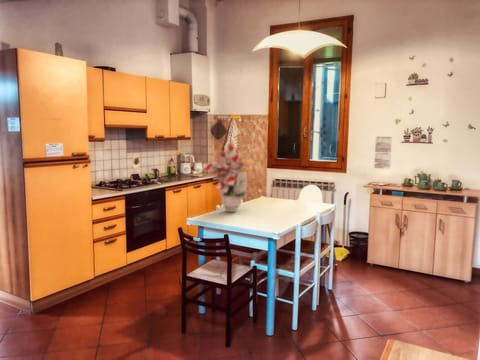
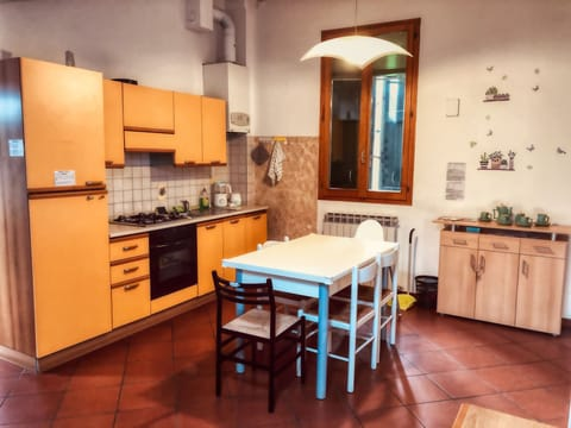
- bouquet [202,139,249,213]
